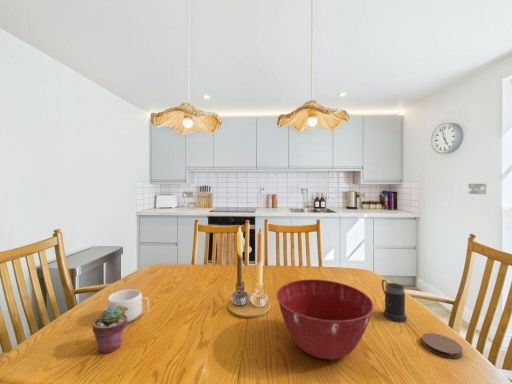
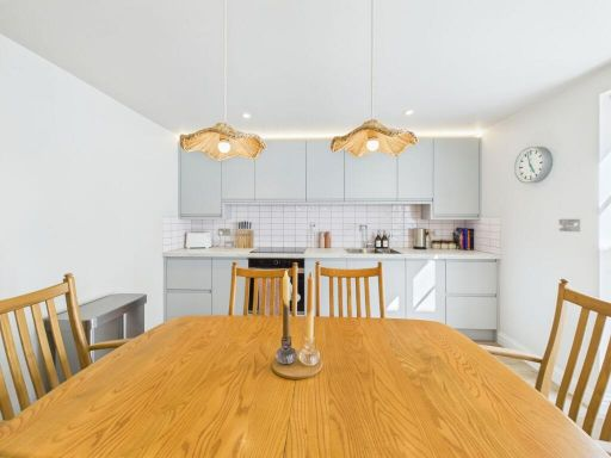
- mug [106,288,150,324]
- mixing bowl [276,278,375,361]
- potted succulent [91,306,128,355]
- coaster [421,332,464,359]
- mug [381,278,408,323]
